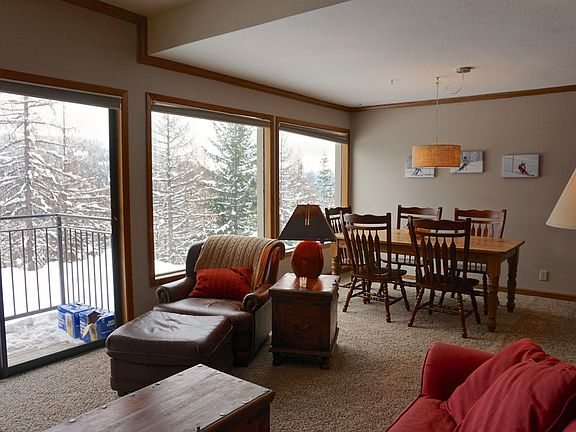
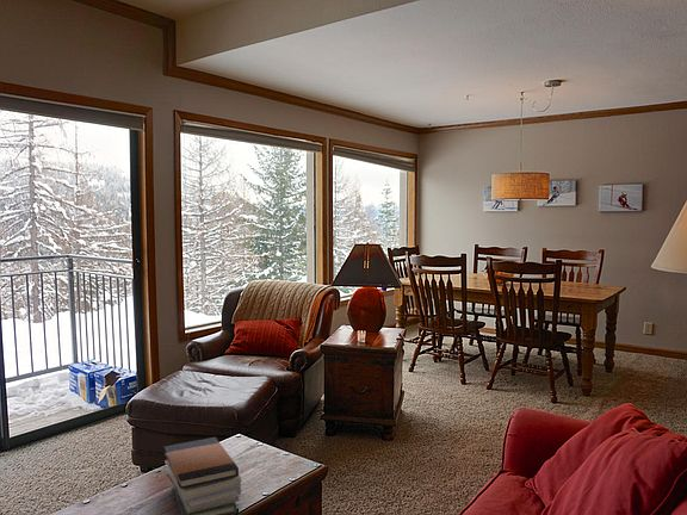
+ book stack [163,436,242,515]
